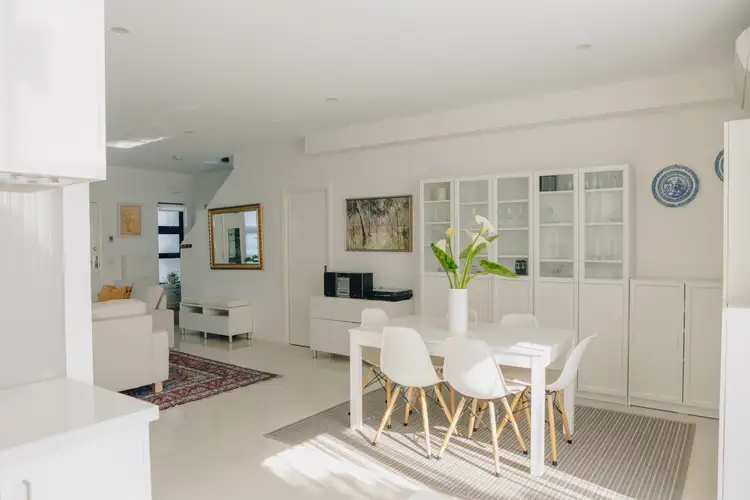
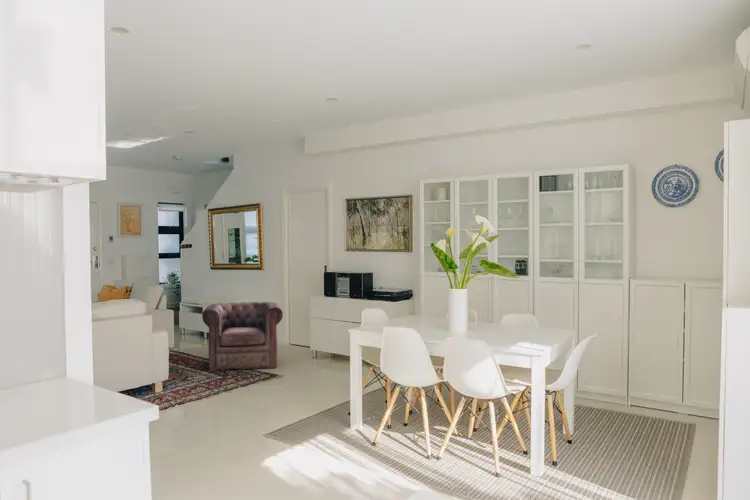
+ armchair [201,301,284,372]
